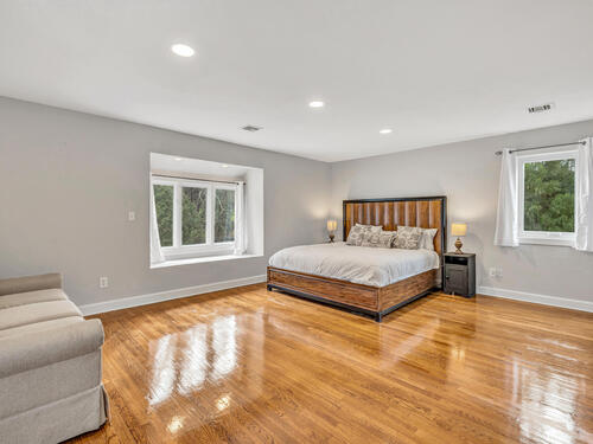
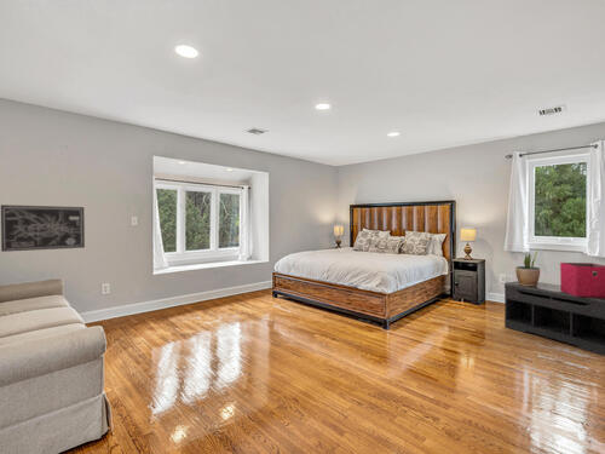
+ potted plant [514,248,541,287]
+ wall art [0,203,86,253]
+ storage bin [559,262,605,298]
+ bench [503,280,605,357]
